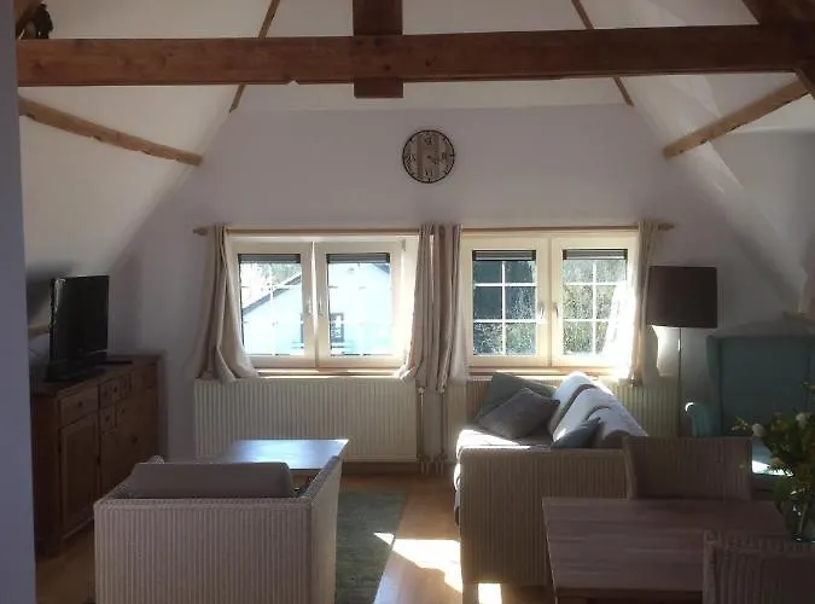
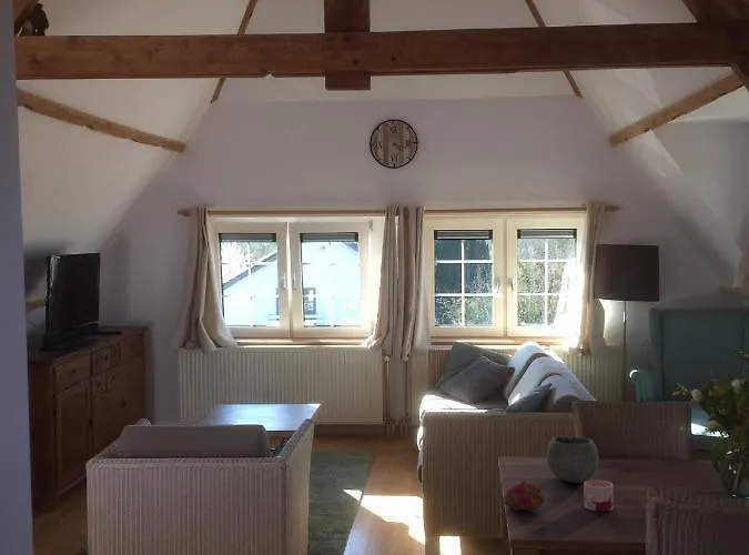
+ fruit [503,480,545,512]
+ mug [583,478,614,513]
+ bowl [546,435,600,484]
